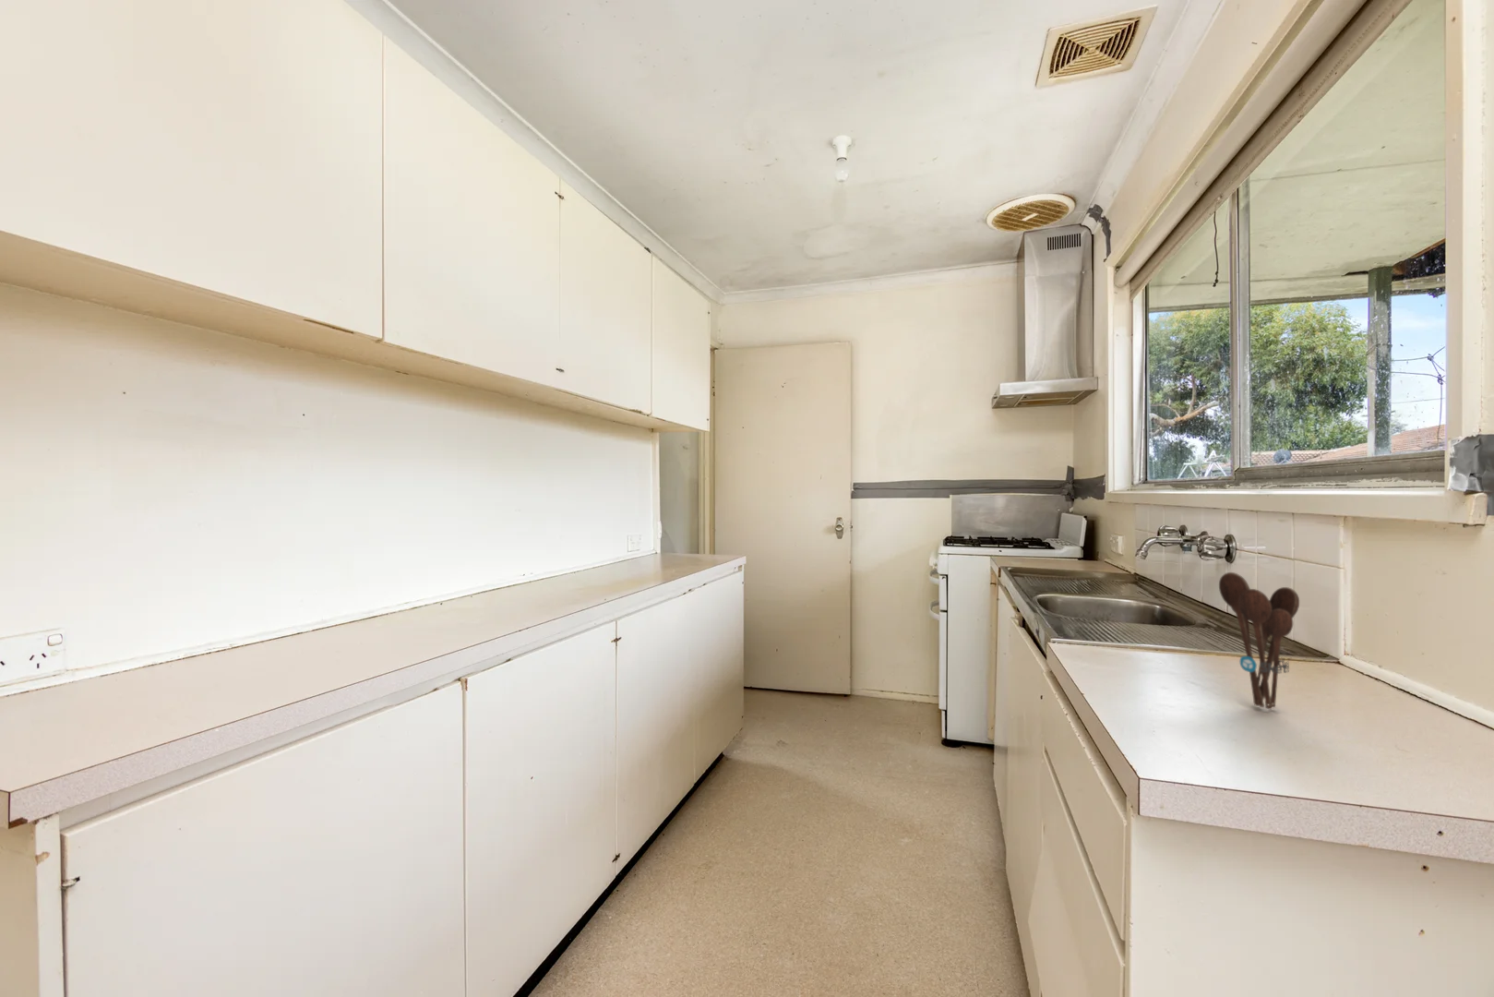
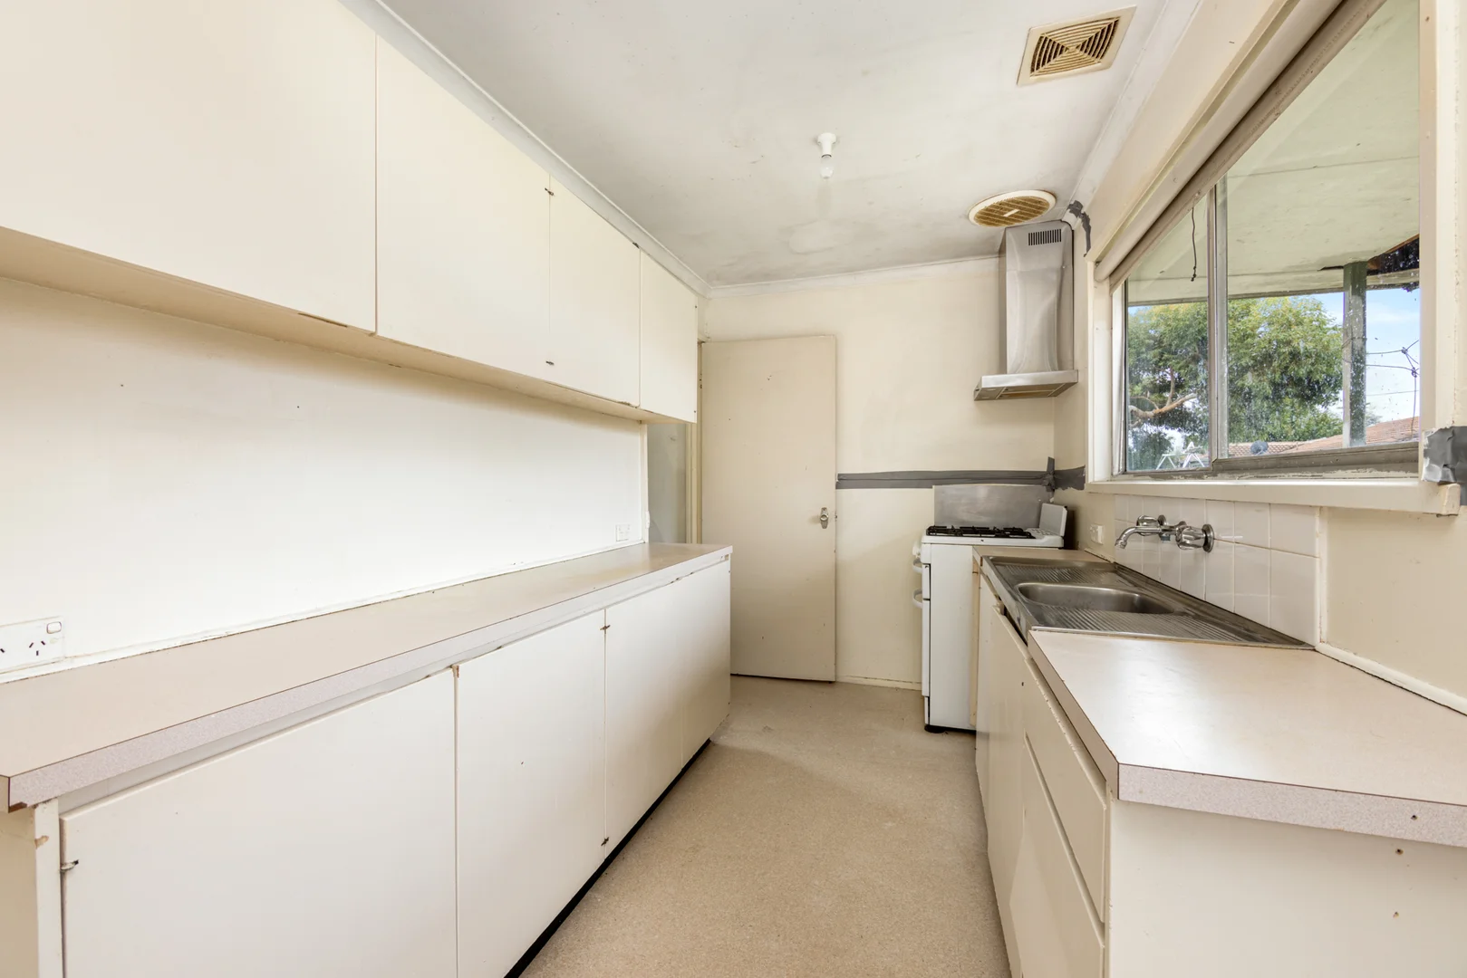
- utensil holder [1218,572,1300,710]
